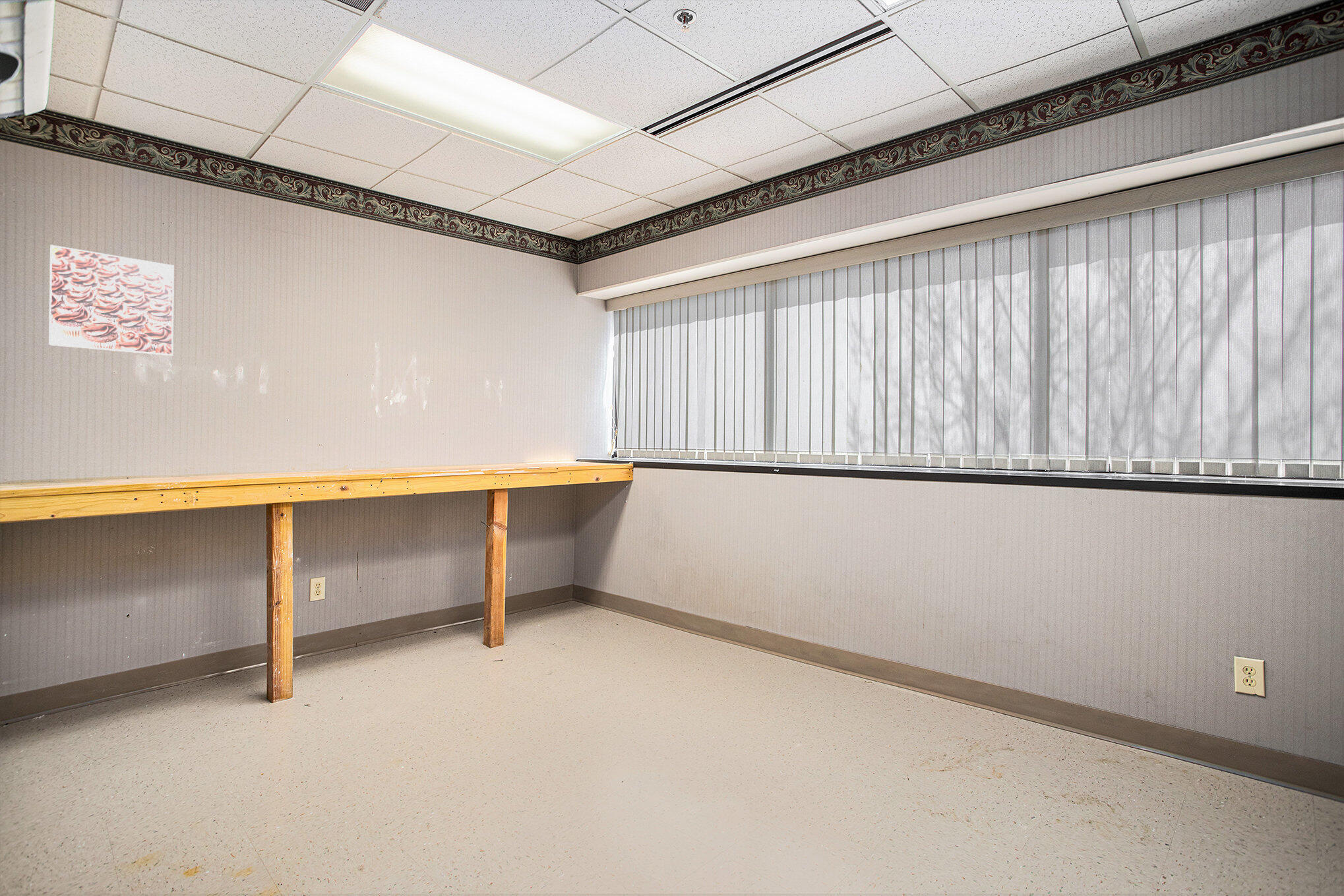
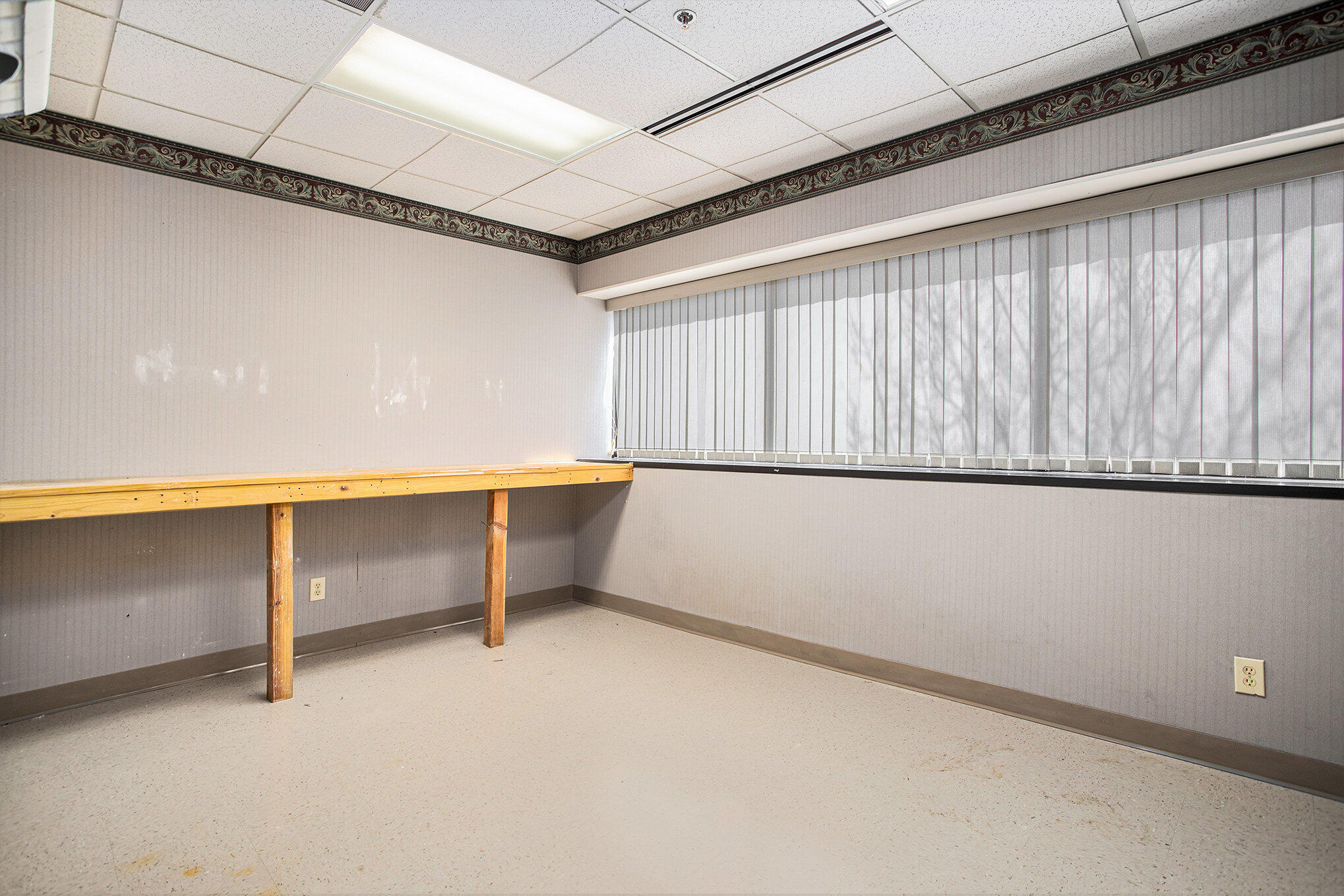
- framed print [48,244,175,357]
